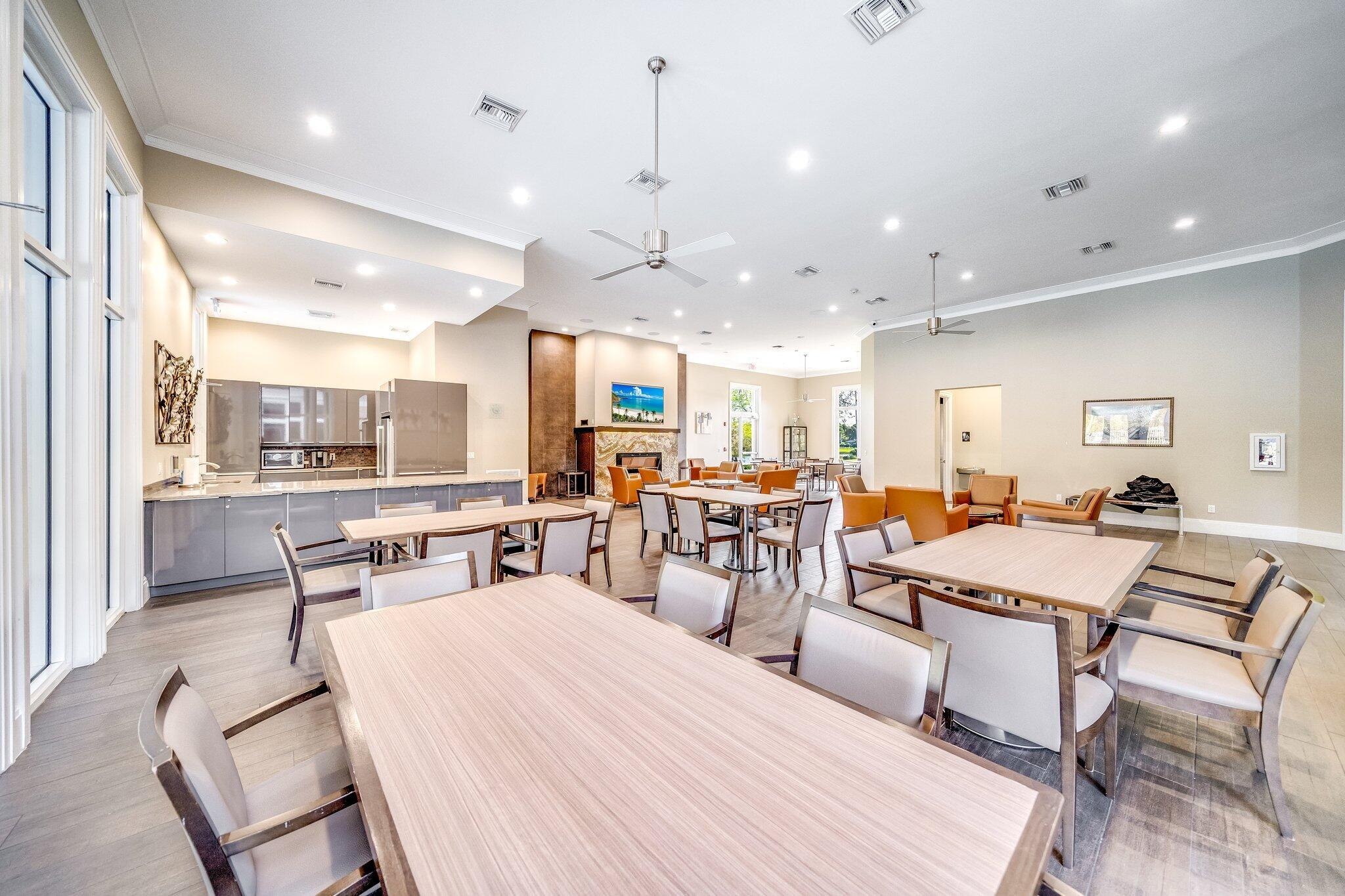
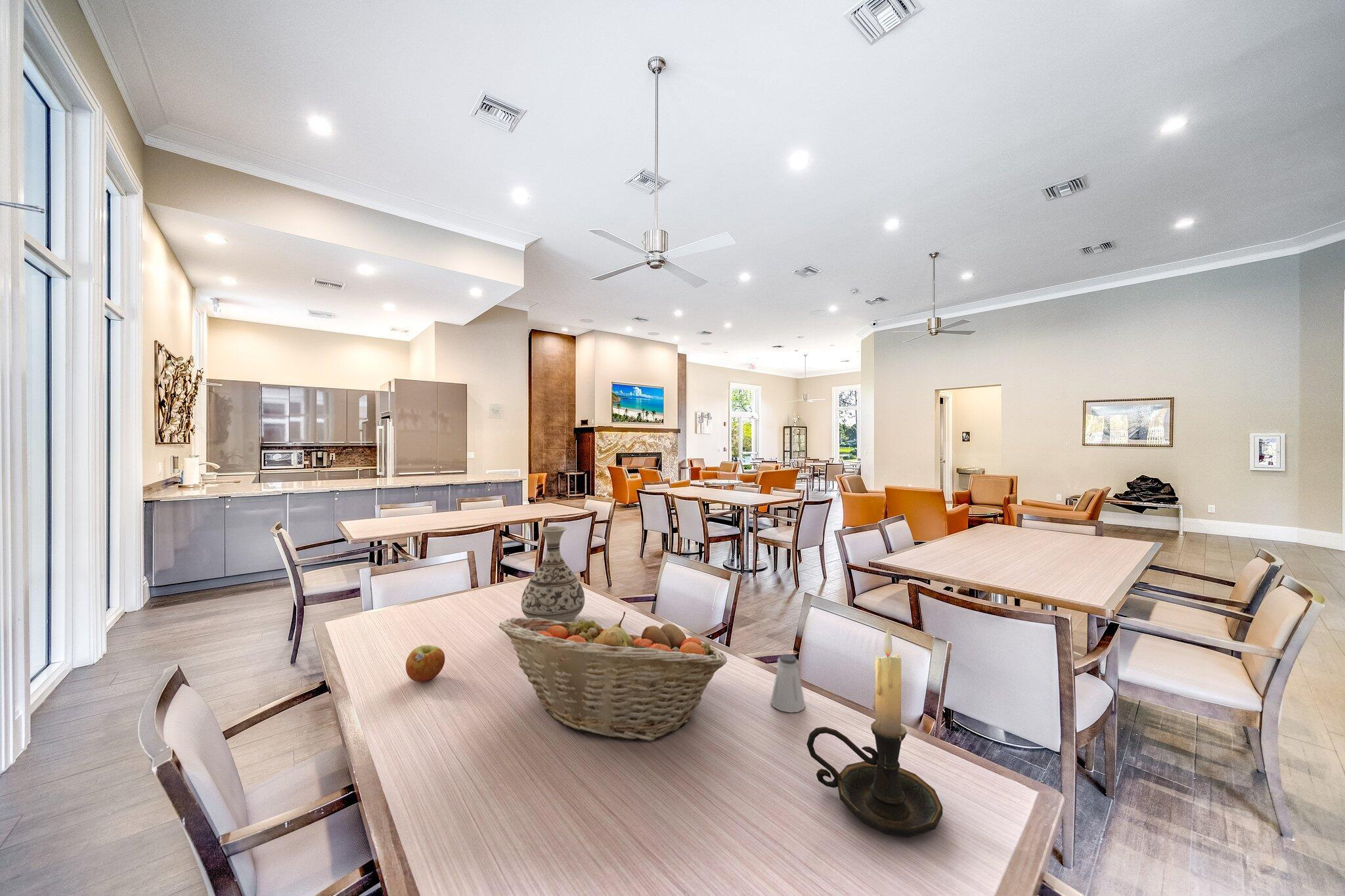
+ candle holder [806,626,943,838]
+ apple [405,645,446,683]
+ vase [521,526,585,622]
+ saltshaker [770,654,806,713]
+ fruit basket [498,611,728,742]
